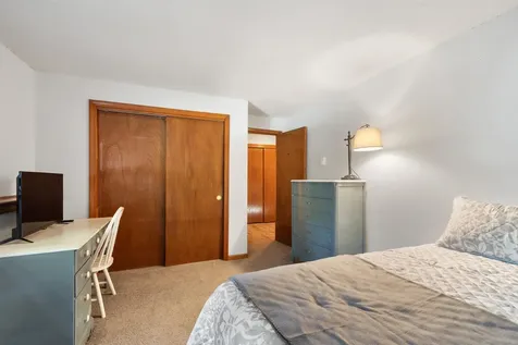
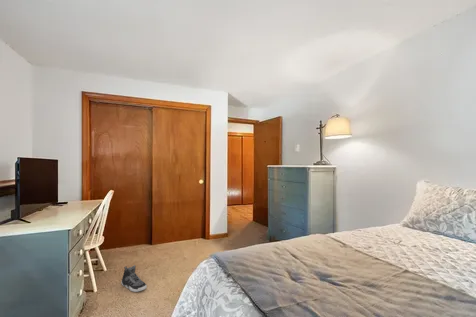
+ sneaker [120,264,148,293]
